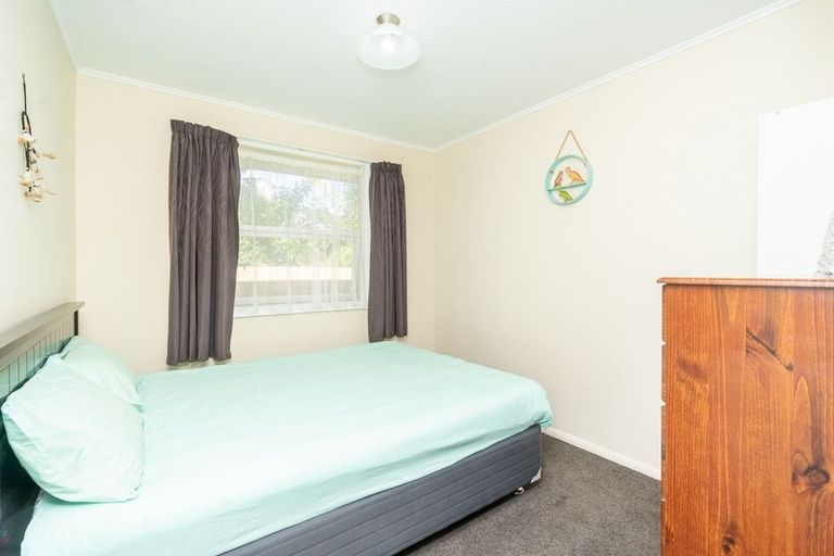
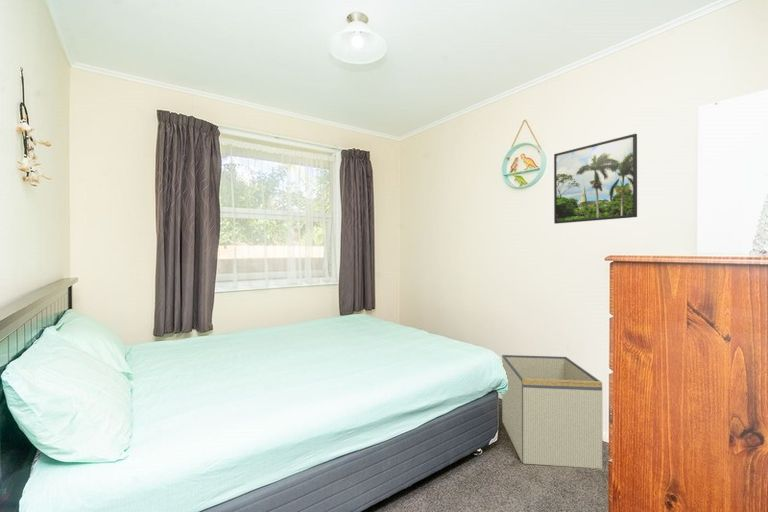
+ storage bin [501,354,603,470]
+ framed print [553,133,638,225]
